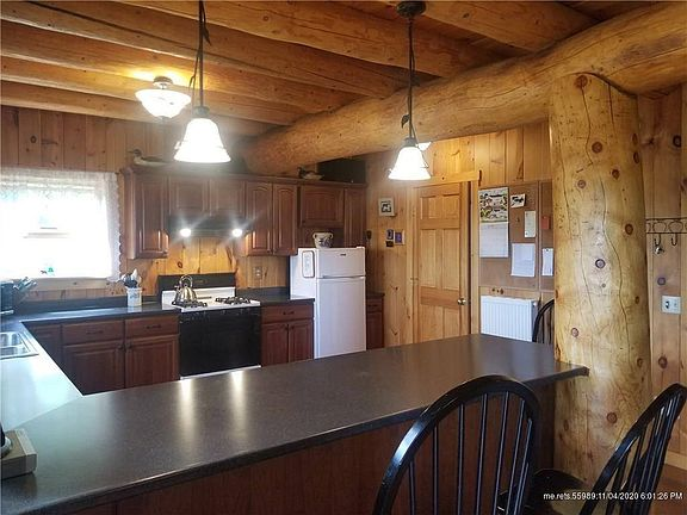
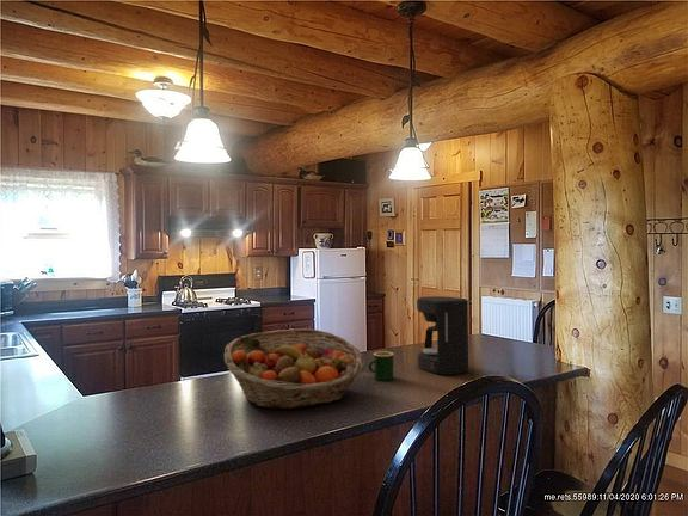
+ fruit basket [223,327,366,410]
+ coffee maker [416,295,469,376]
+ mug [368,350,395,381]
